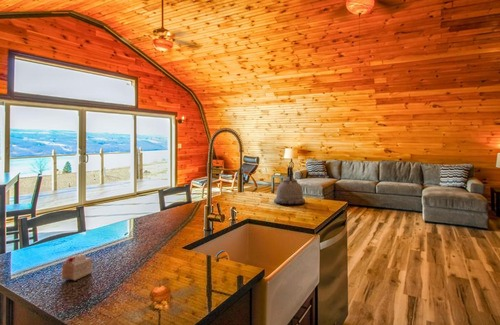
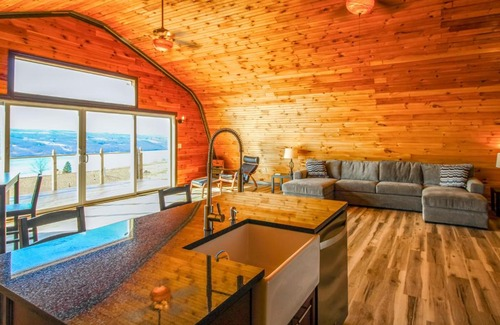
- cake slice [61,254,93,282]
- kettle [273,166,306,205]
